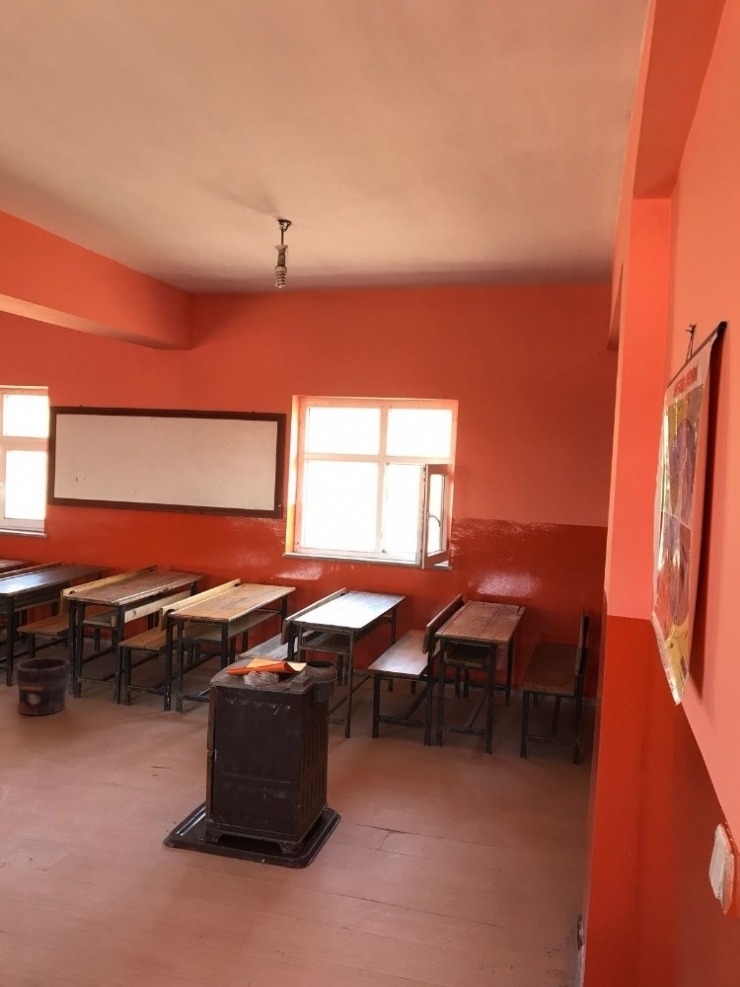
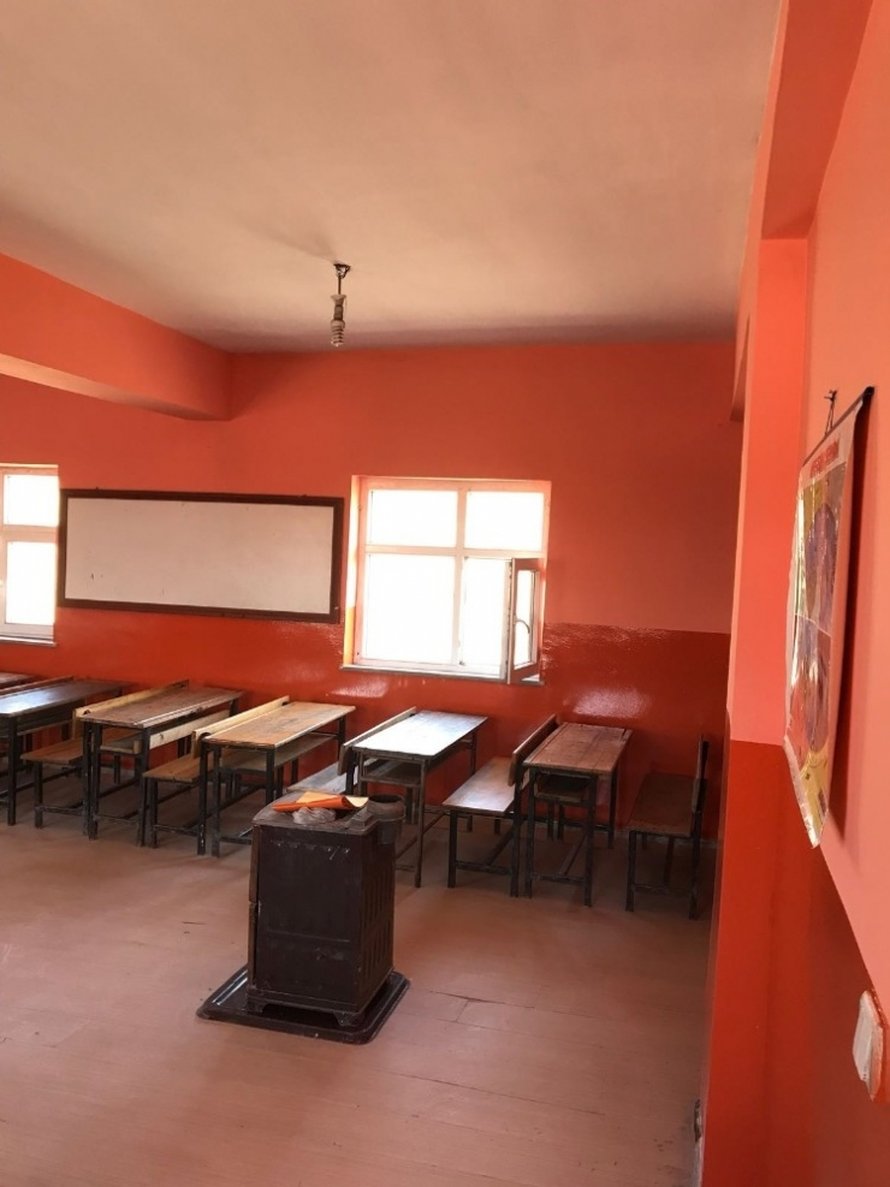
- bucket [10,657,70,716]
